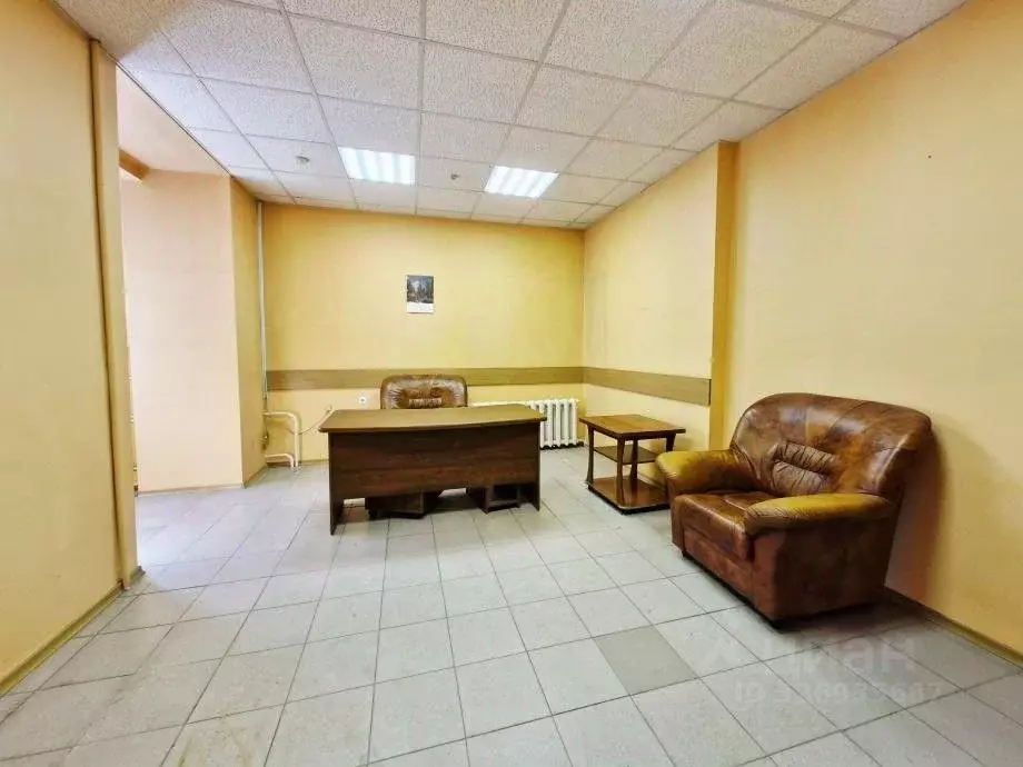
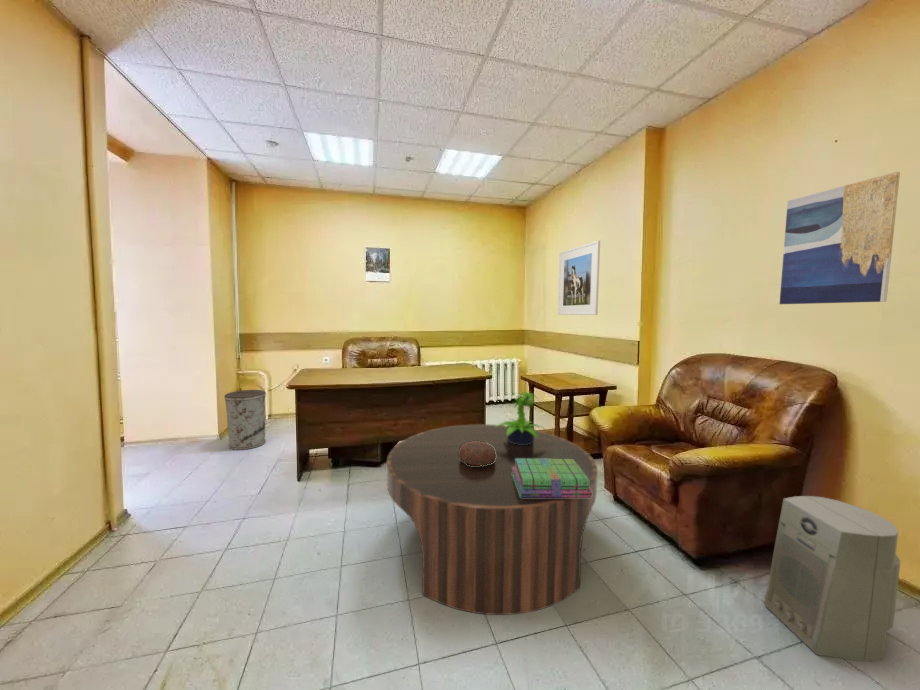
+ potted plant [495,391,547,445]
+ coffee table [386,423,599,616]
+ stack of books [512,459,592,498]
+ wall art [779,171,901,305]
+ trash can [223,389,267,451]
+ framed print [557,239,601,316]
+ decorative bowl [459,441,496,466]
+ fan [763,495,902,663]
